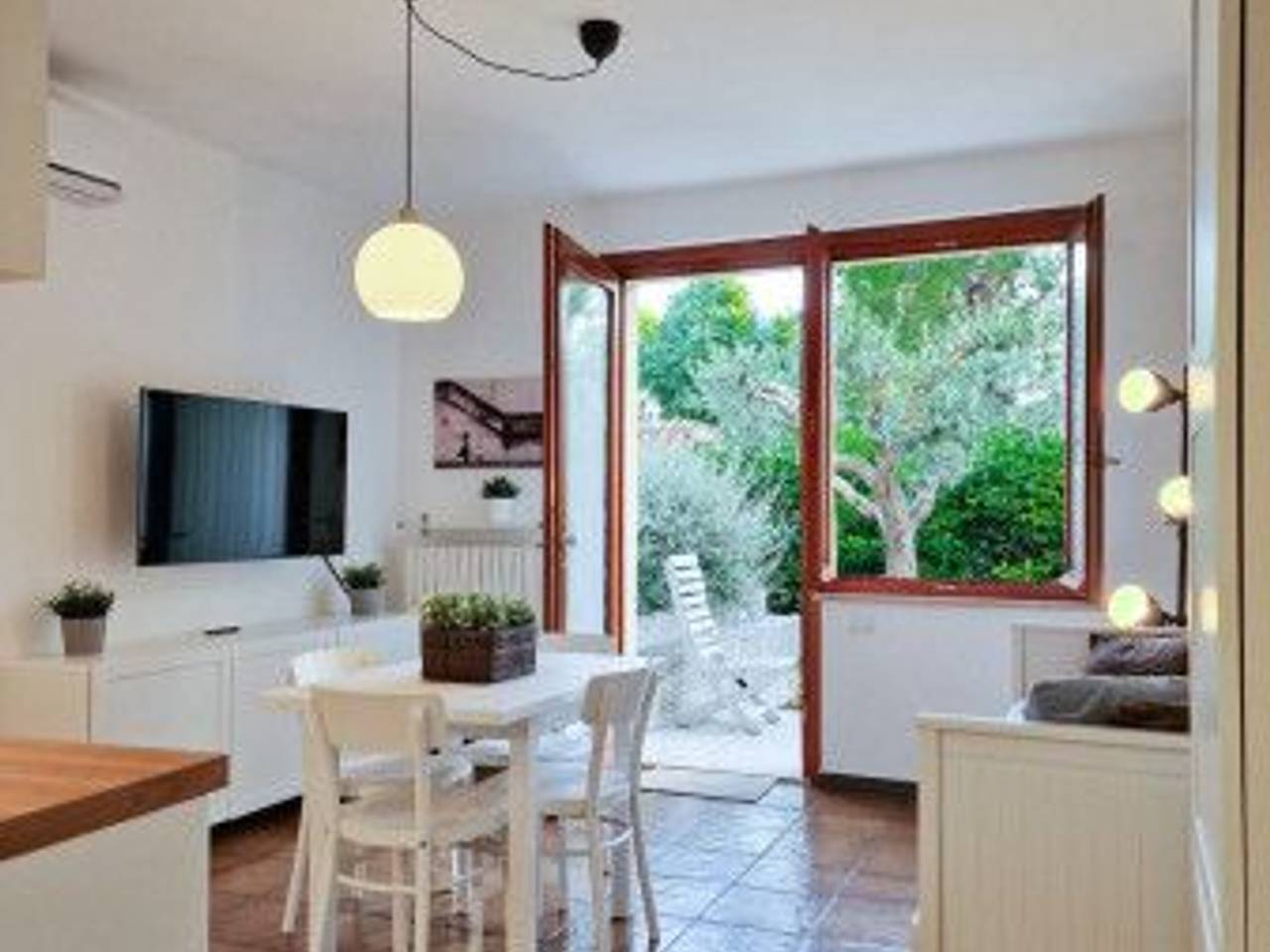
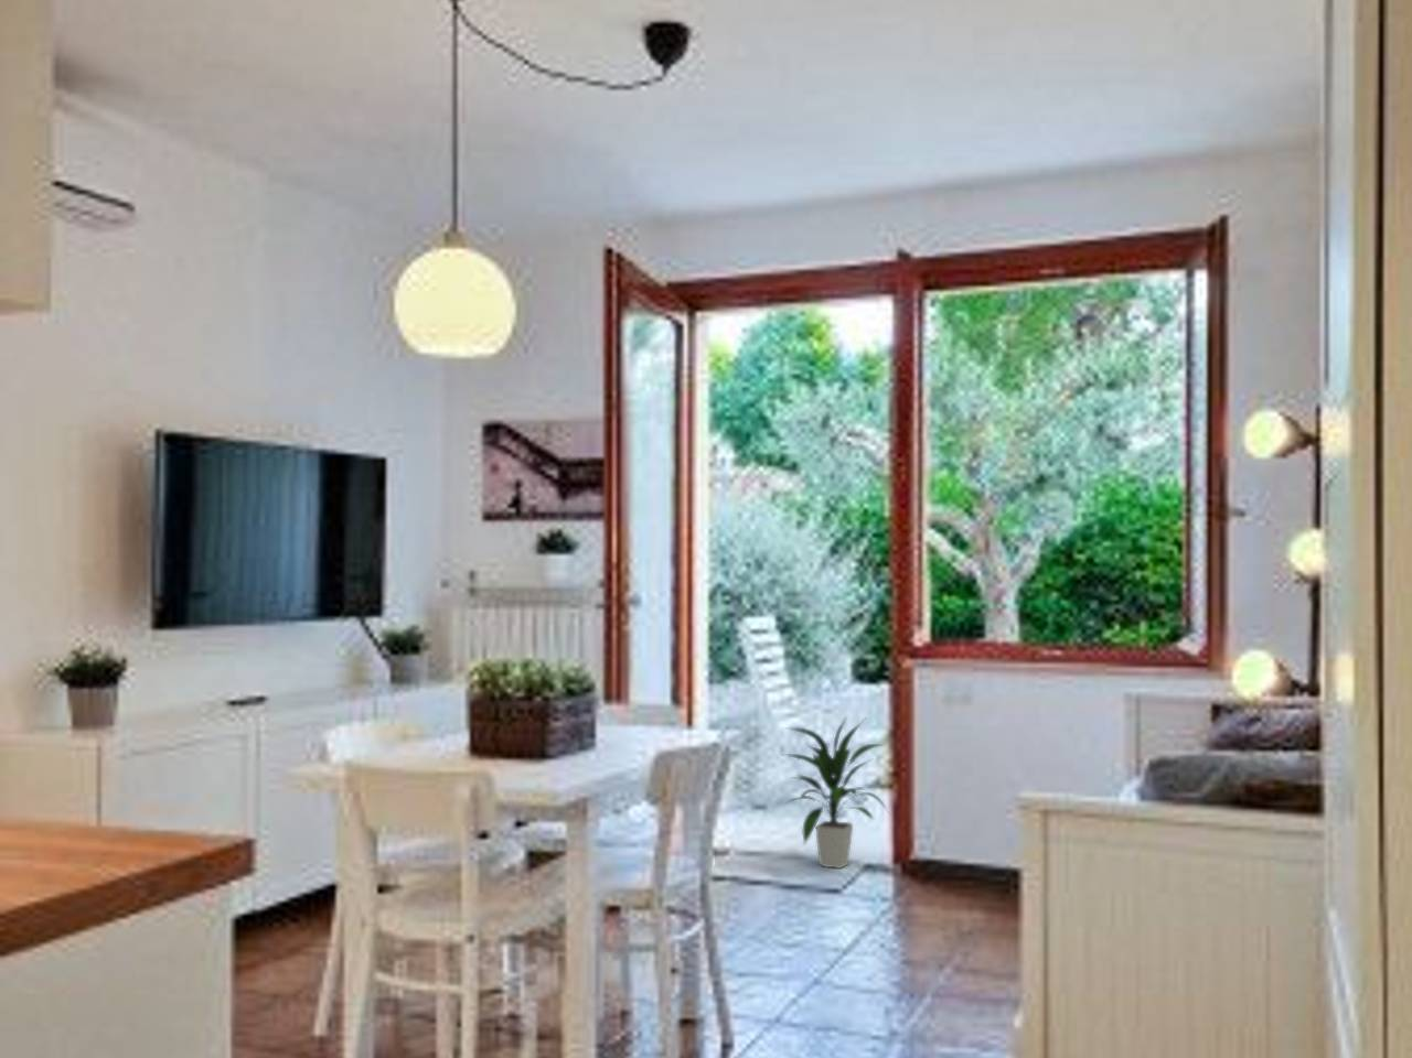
+ indoor plant [782,713,891,869]
